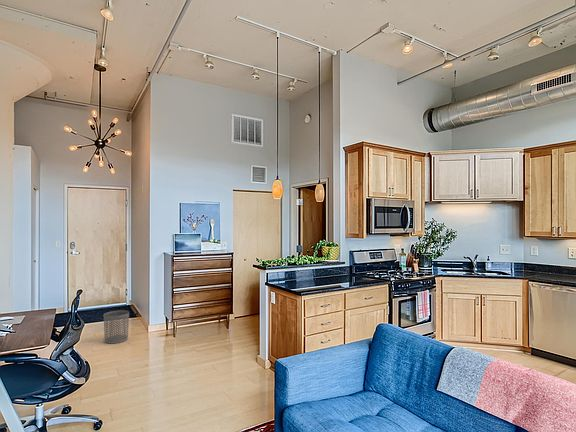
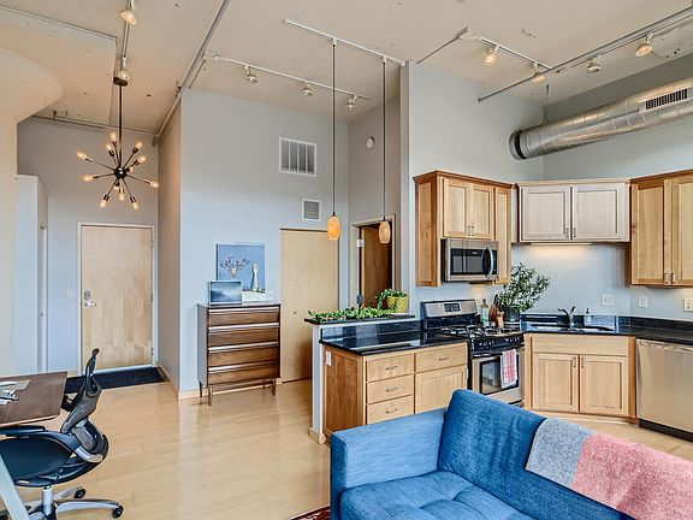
- waste bin [103,309,130,344]
